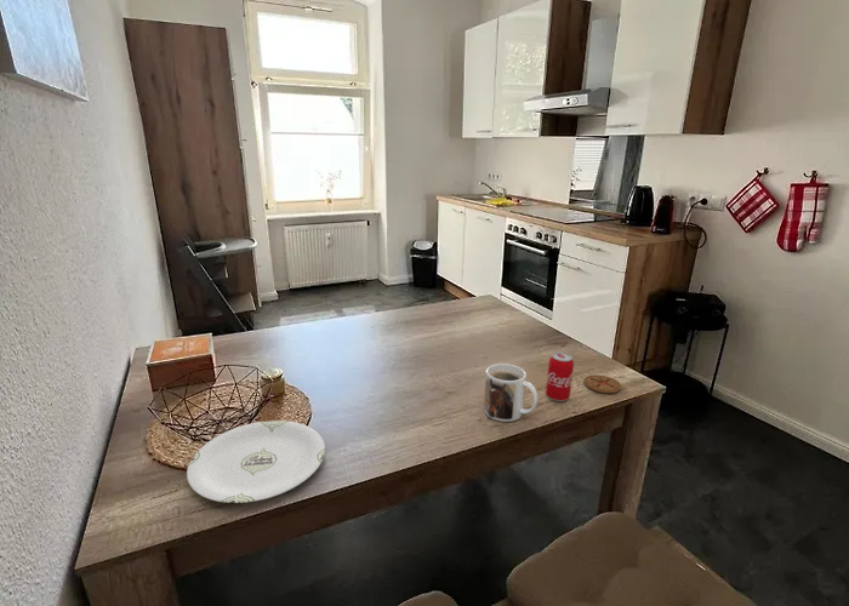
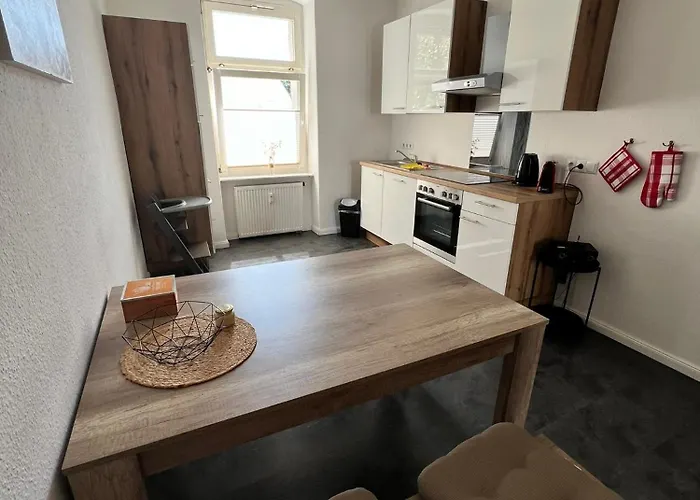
- coaster [582,373,622,395]
- plate [186,419,326,504]
- beverage can [545,351,575,402]
- mug [483,362,539,423]
